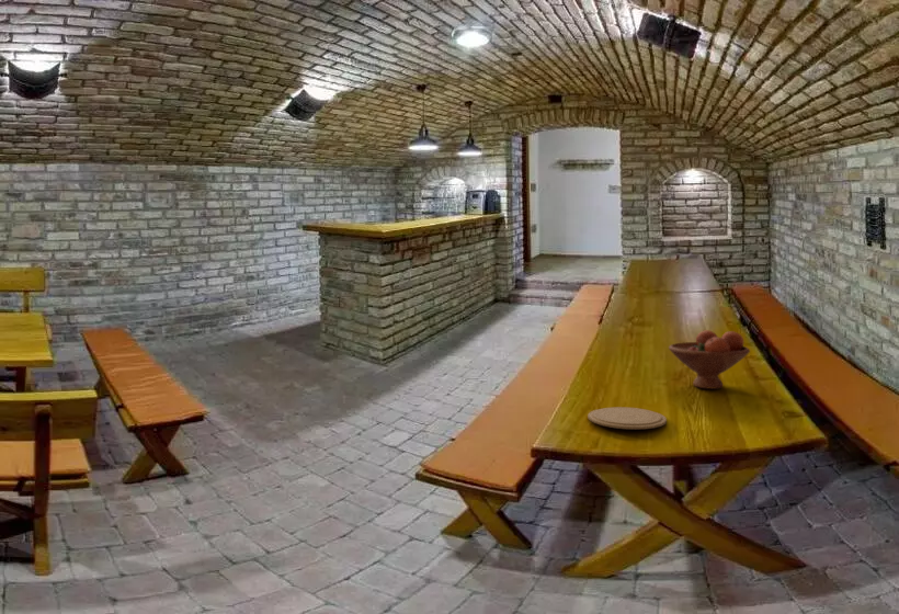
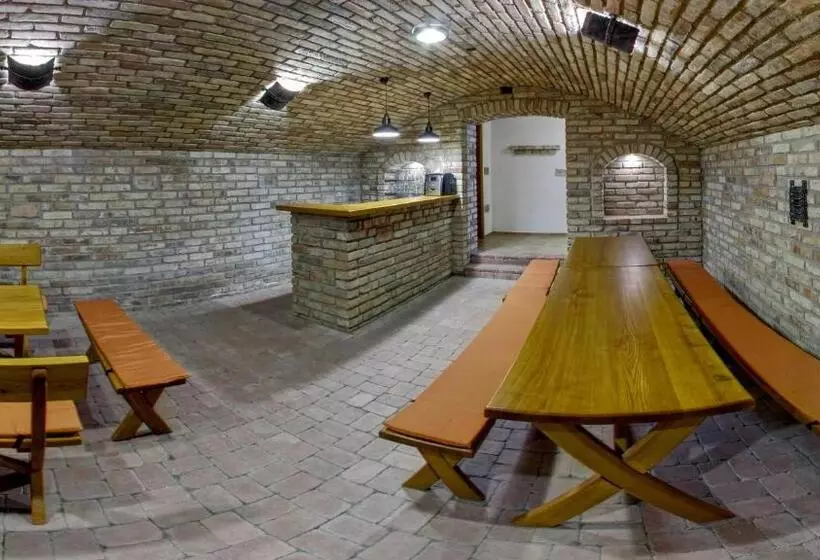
- plate [587,406,668,430]
- fruit bowl [668,329,751,390]
